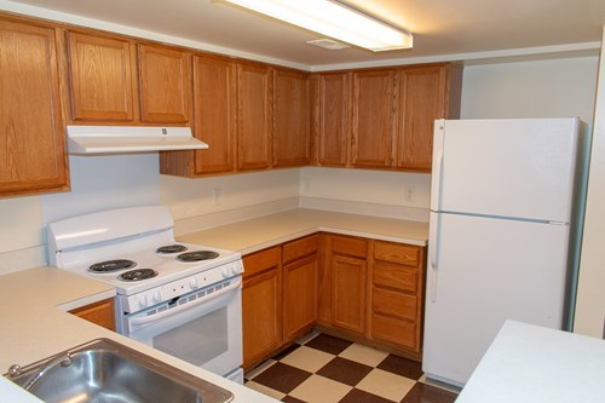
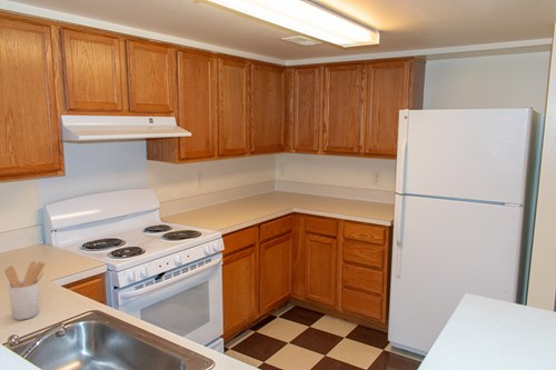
+ utensil holder [3,260,47,321]
